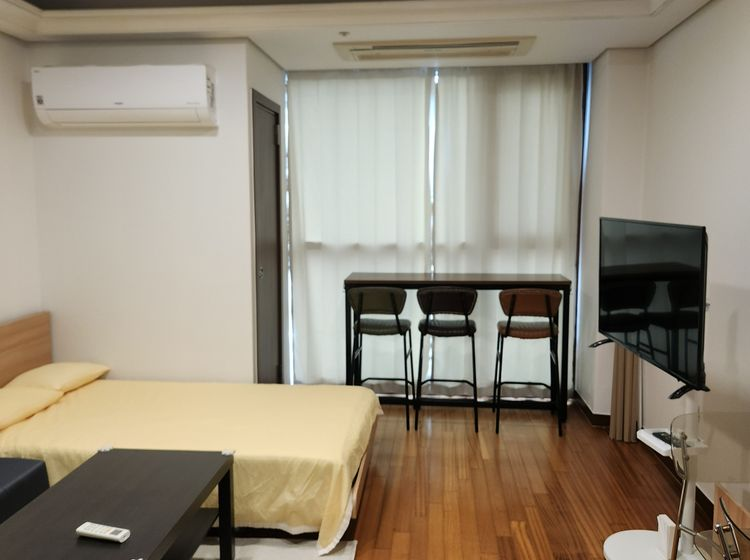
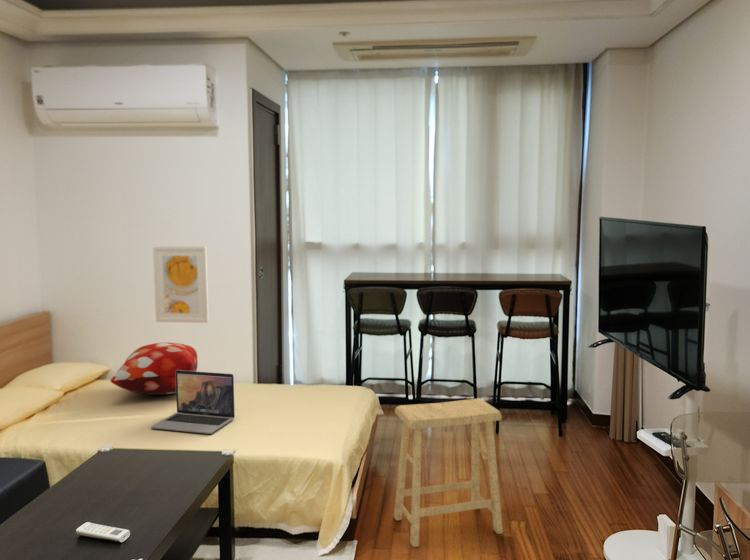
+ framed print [152,245,210,324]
+ decorative pillow [109,342,199,396]
+ stool [393,398,504,548]
+ laptop [150,370,236,435]
